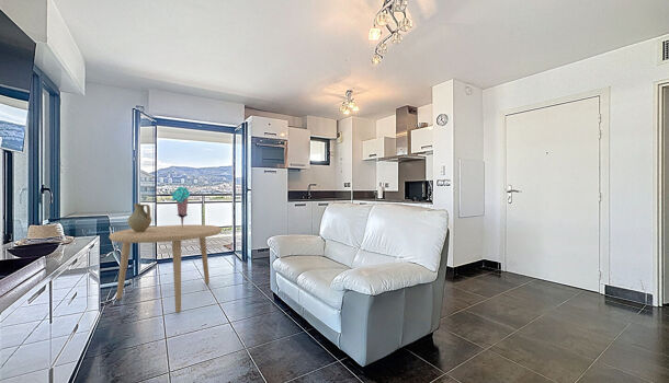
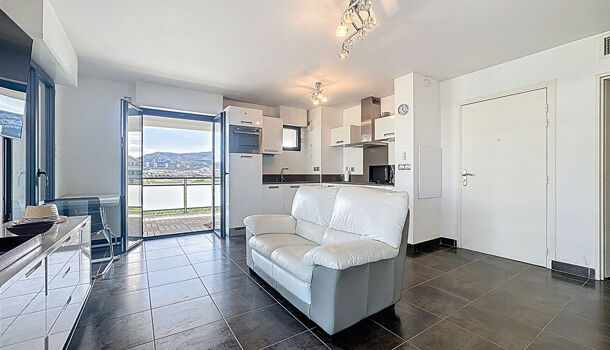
- ceramic jug [126,202,152,232]
- bouquet [169,186,191,227]
- dining table [109,224,223,314]
